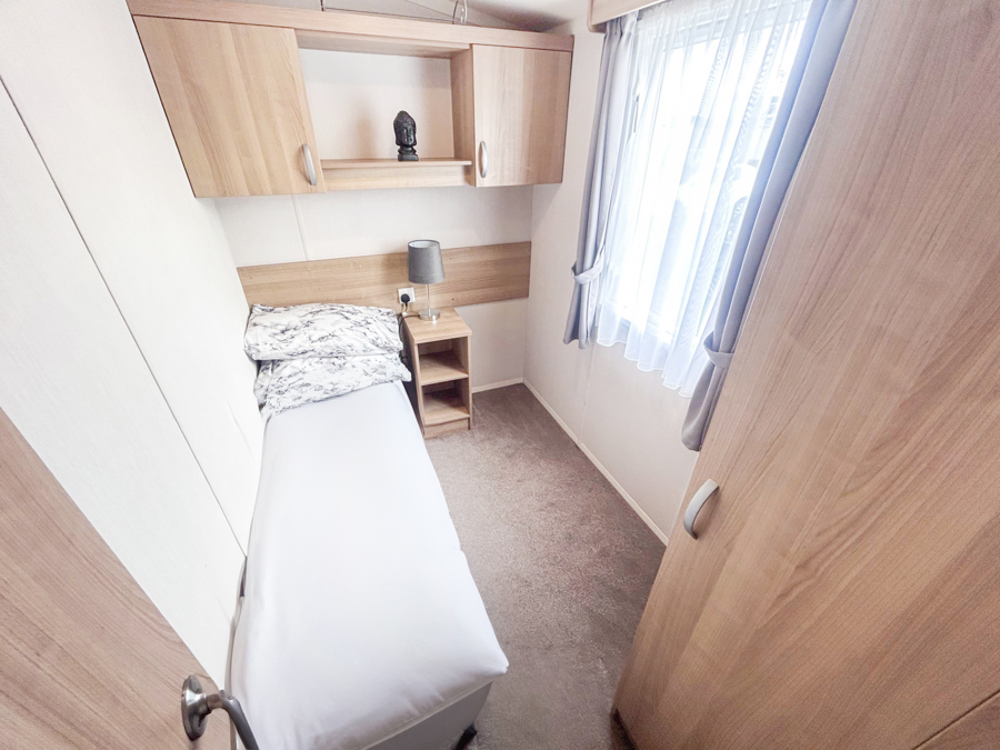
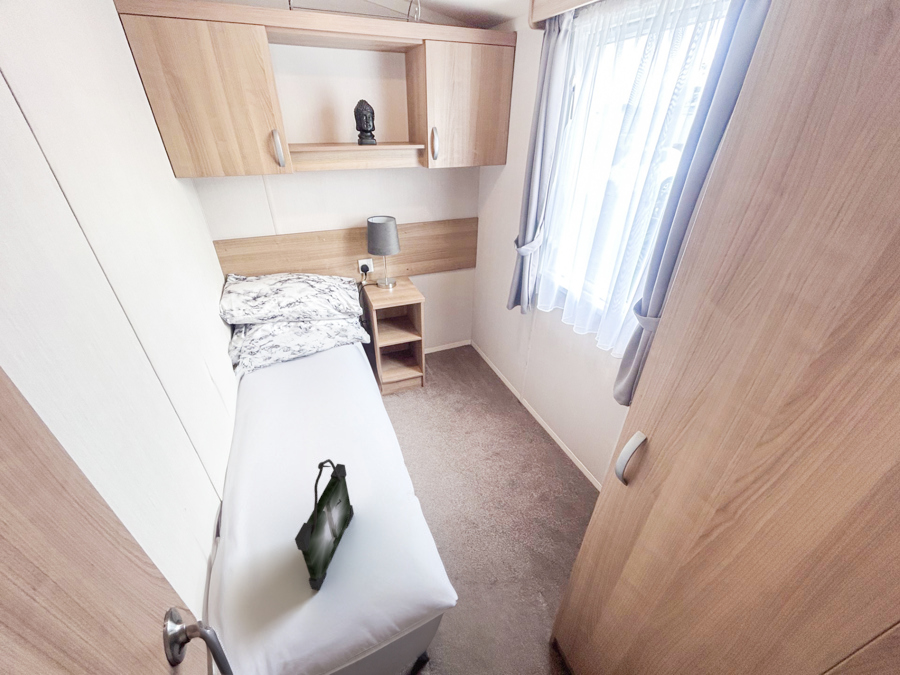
+ photo frame [294,458,355,591]
